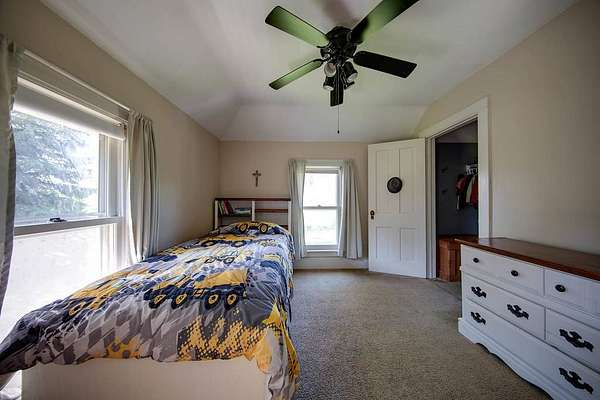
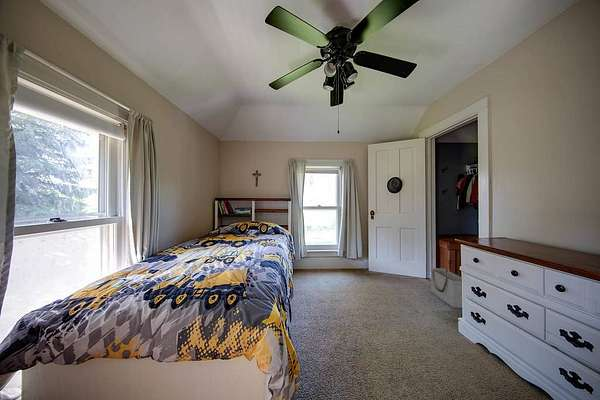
+ storage bin [429,267,463,309]
